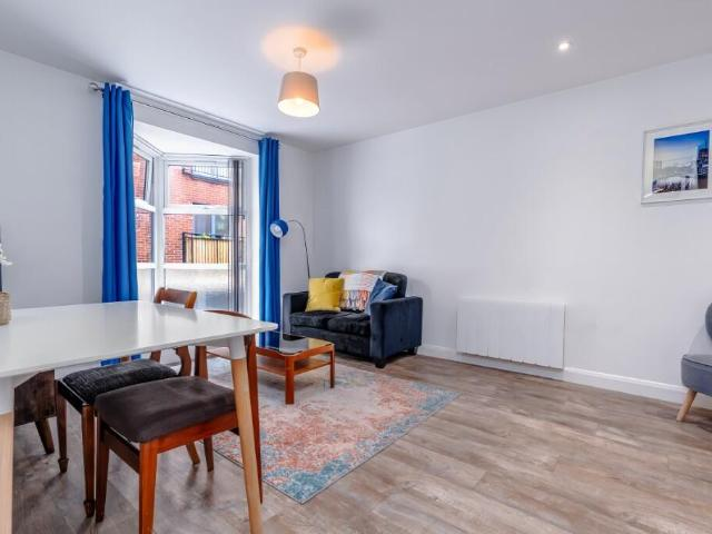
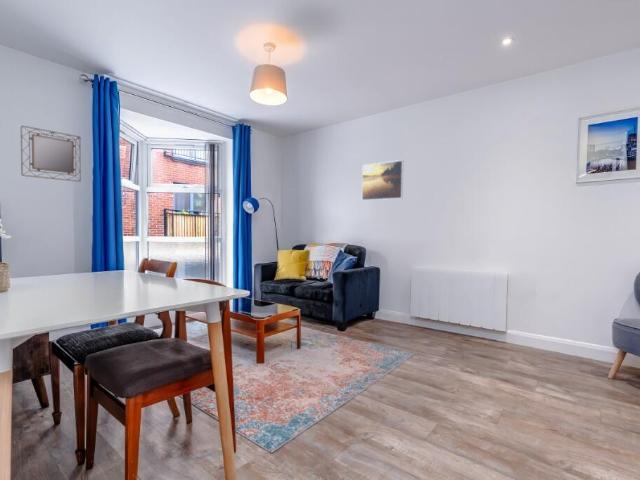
+ home mirror [20,125,82,183]
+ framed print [361,159,404,202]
